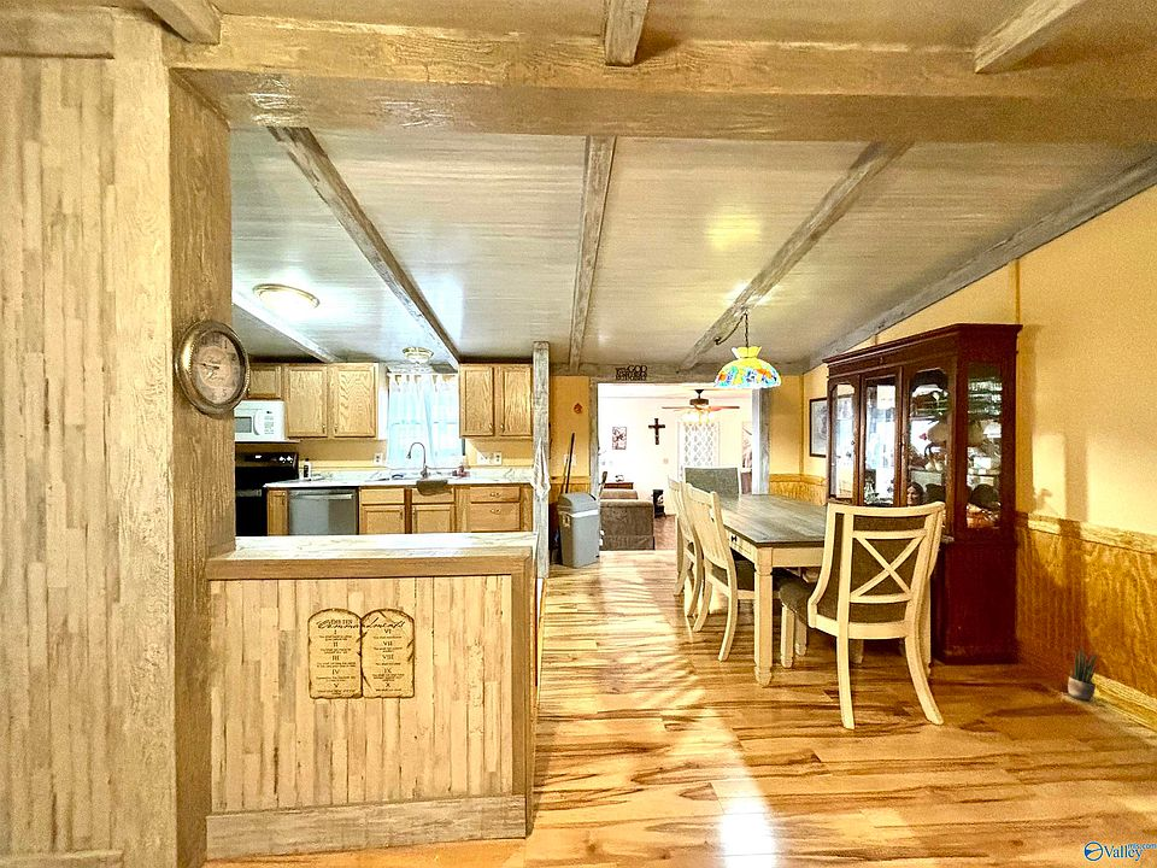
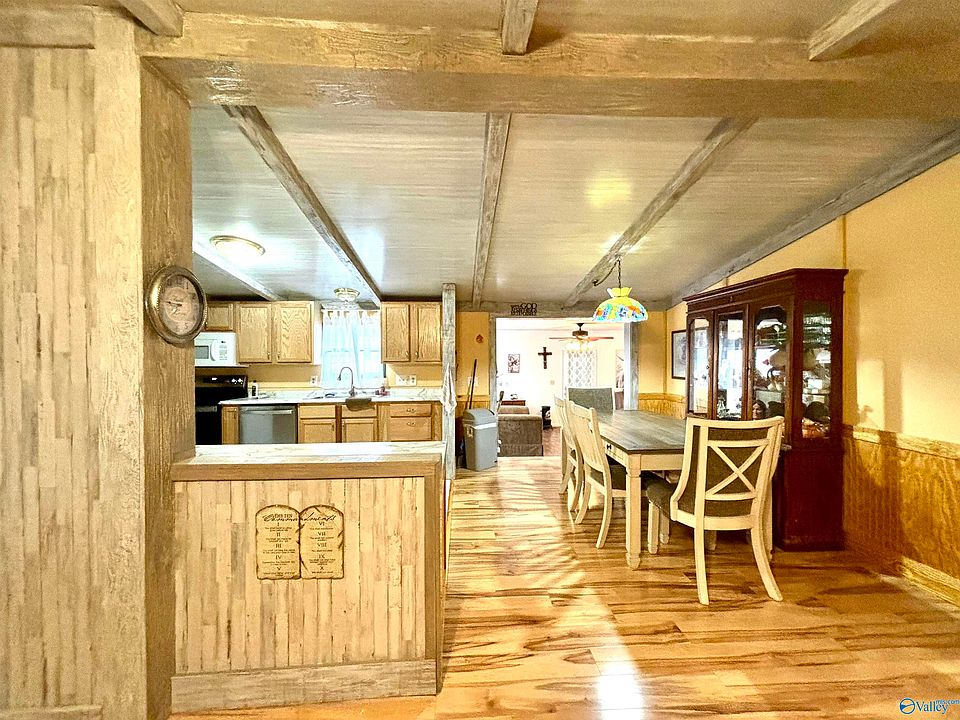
- potted plant [1067,646,1098,702]
